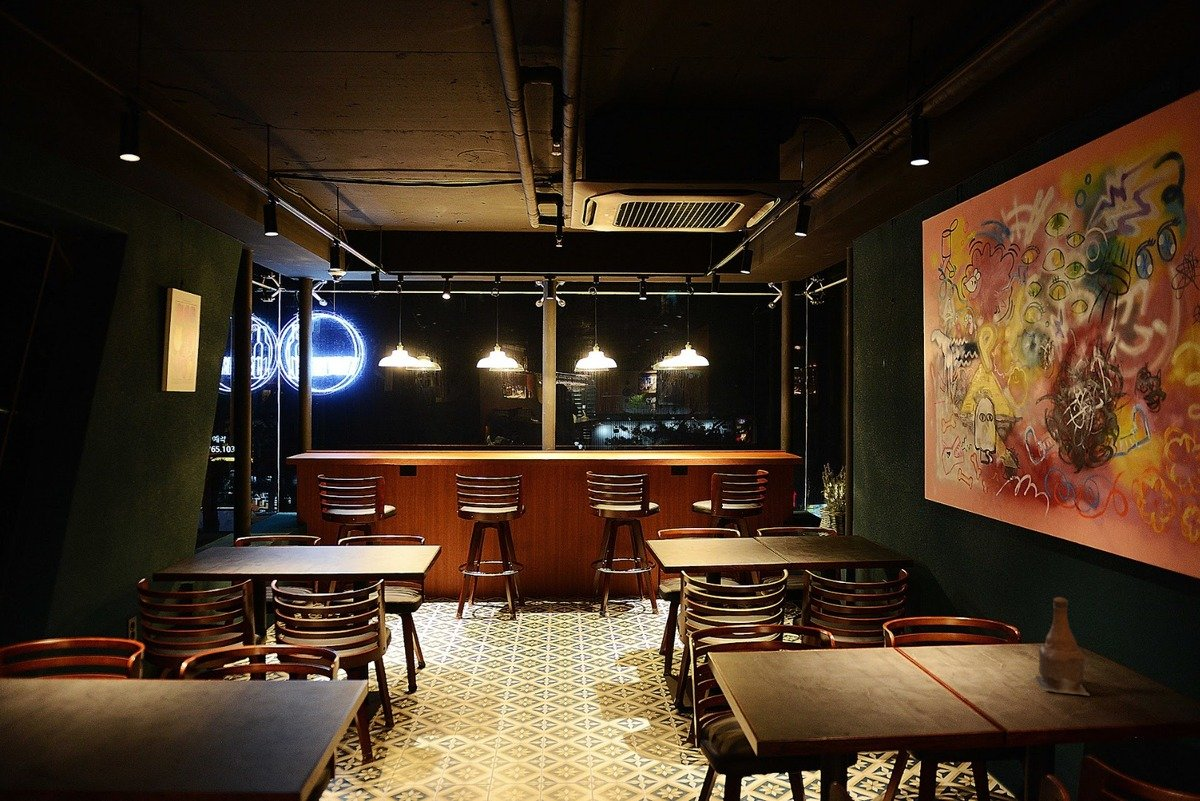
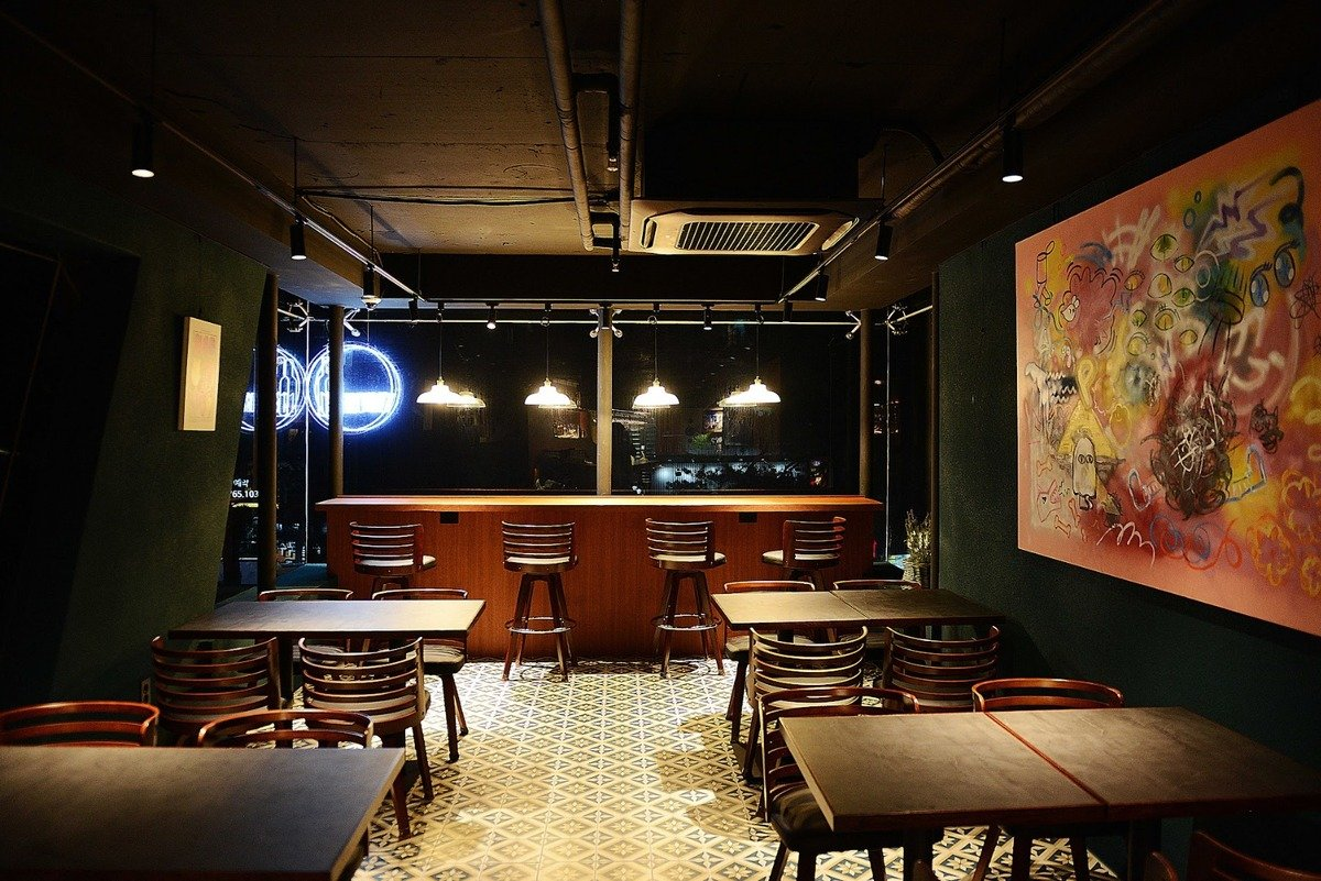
- bottle [1034,596,1091,697]
